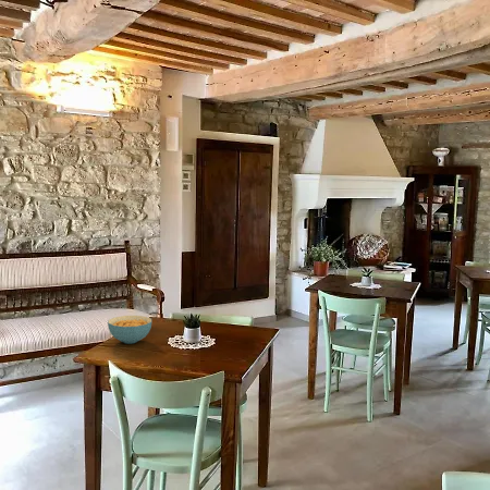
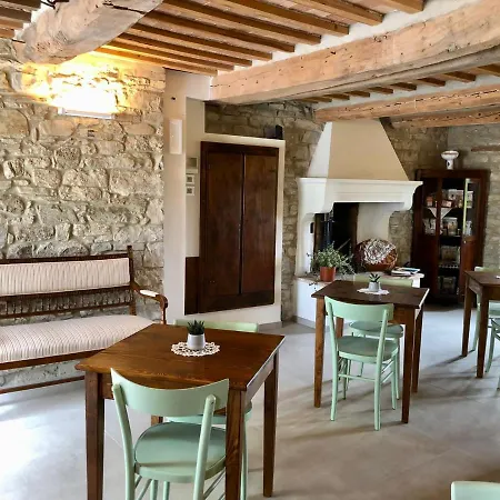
- cereal bowl [107,315,152,345]
